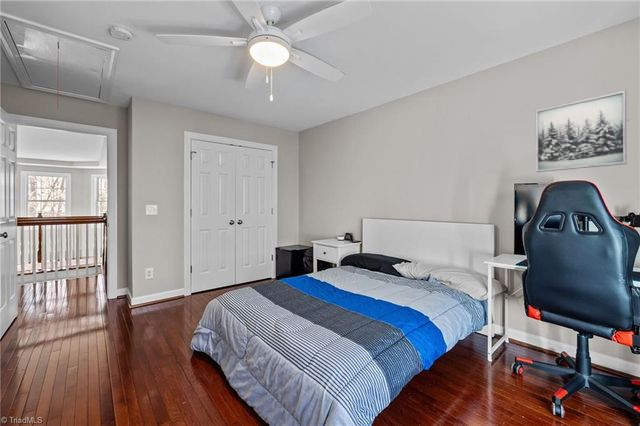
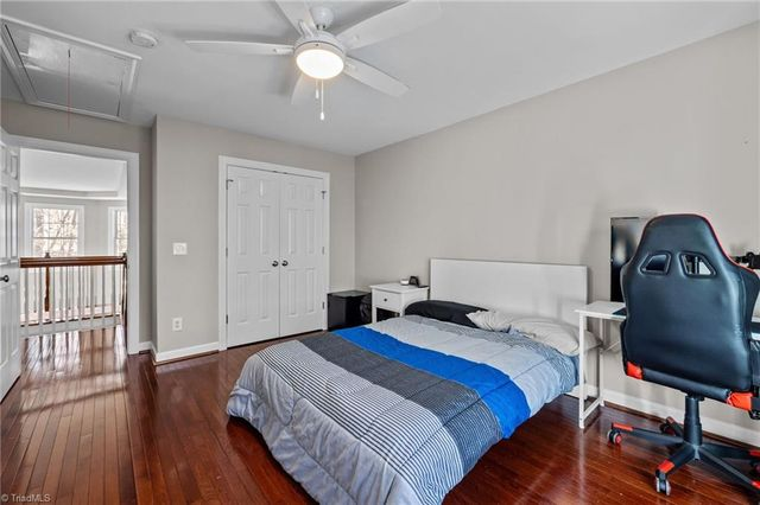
- wall art [535,89,627,173]
